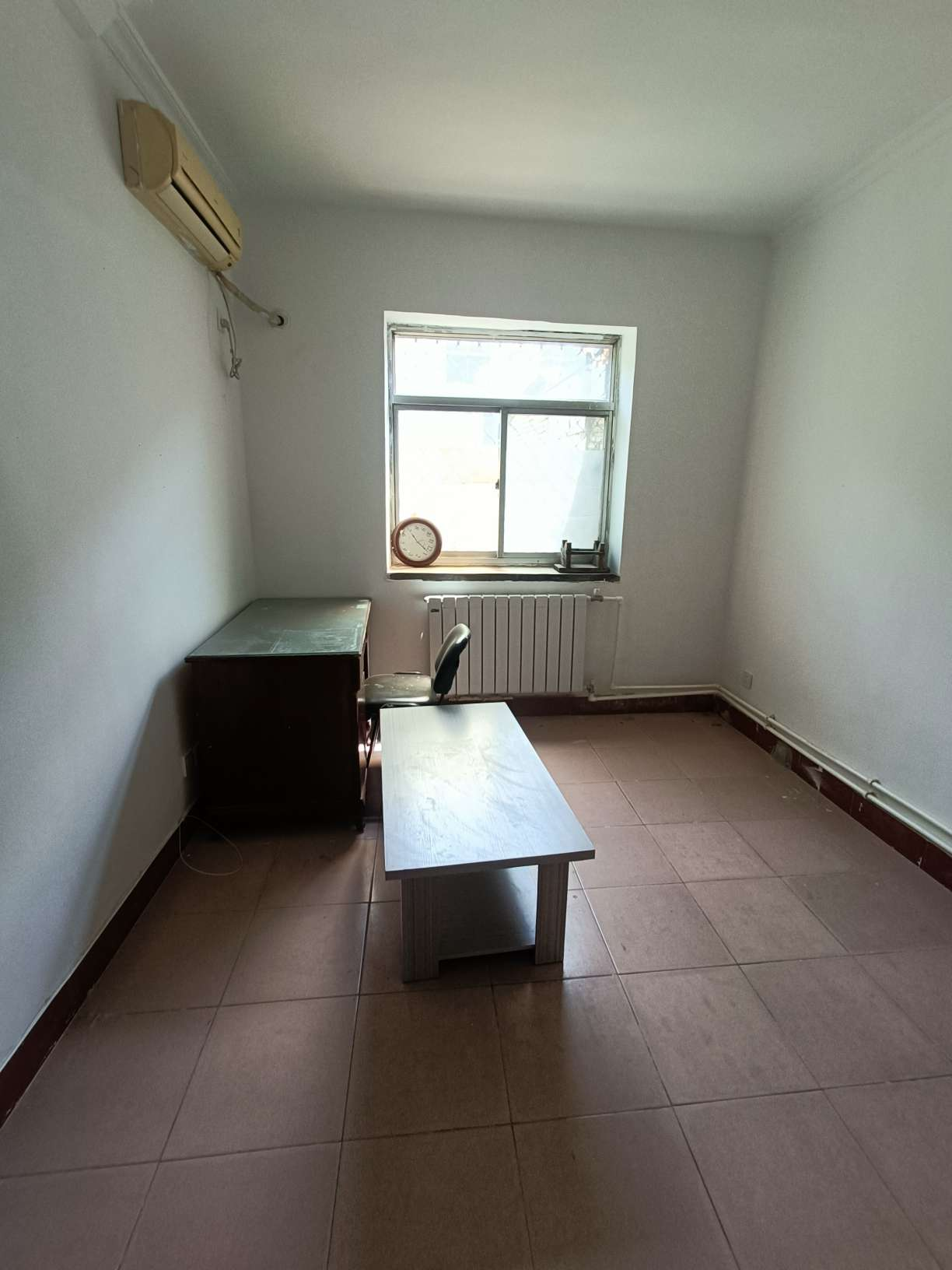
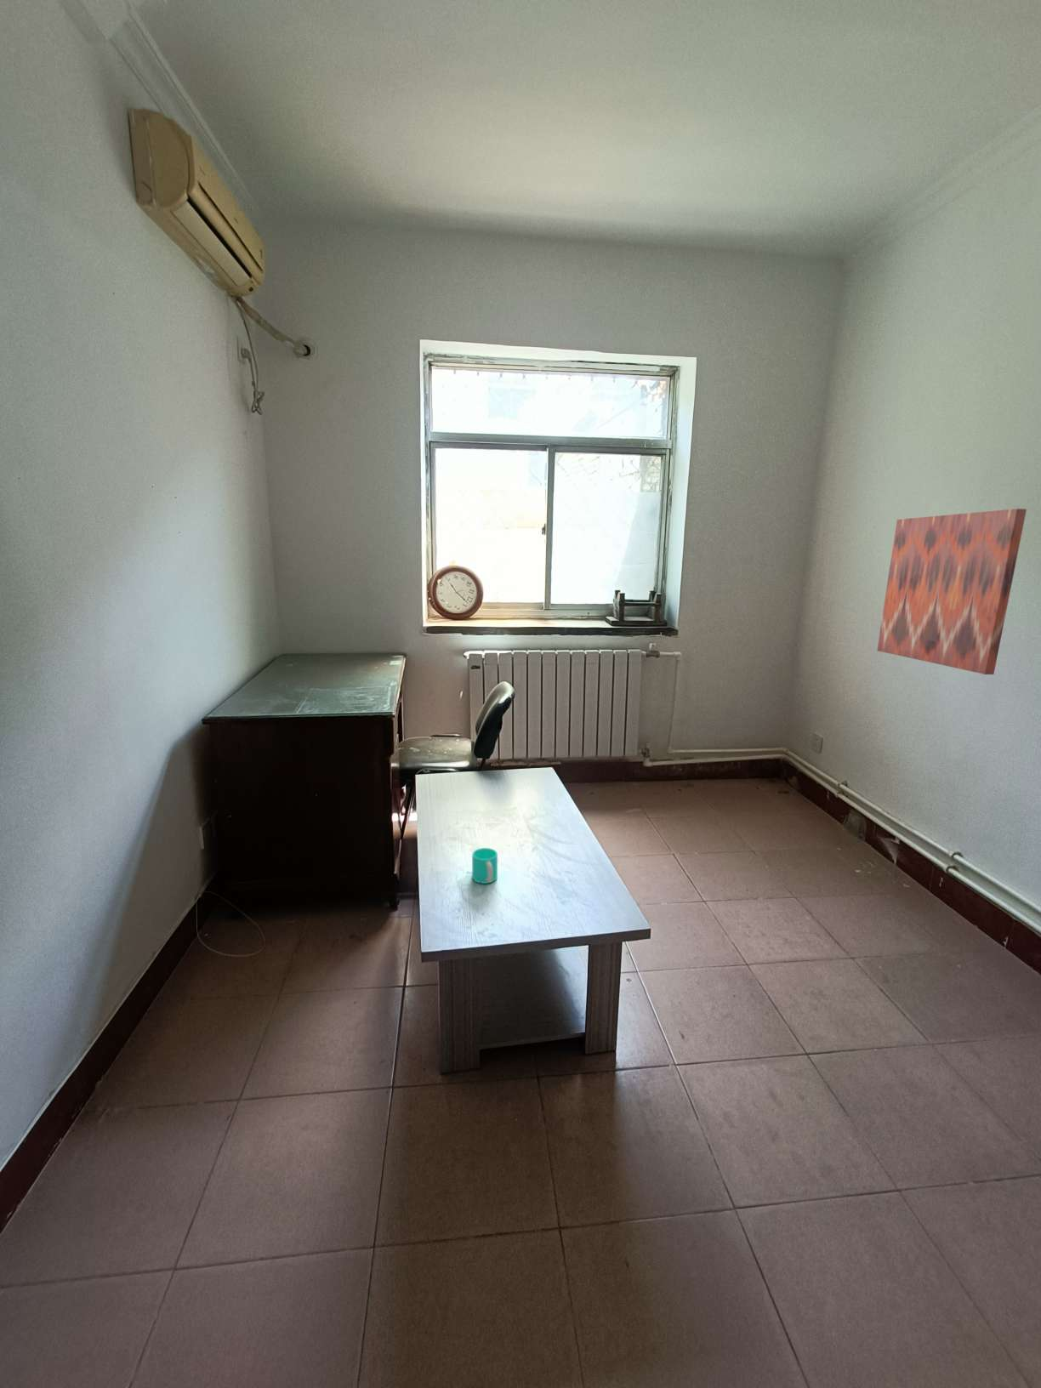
+ cup [471,847,499,884]
+ wall art [877,508,1028,675]
